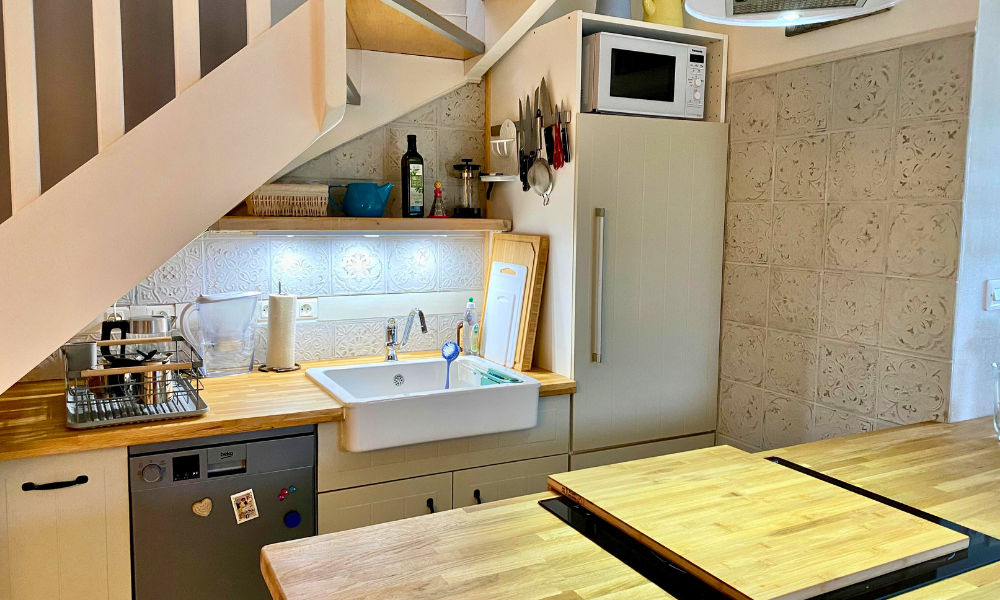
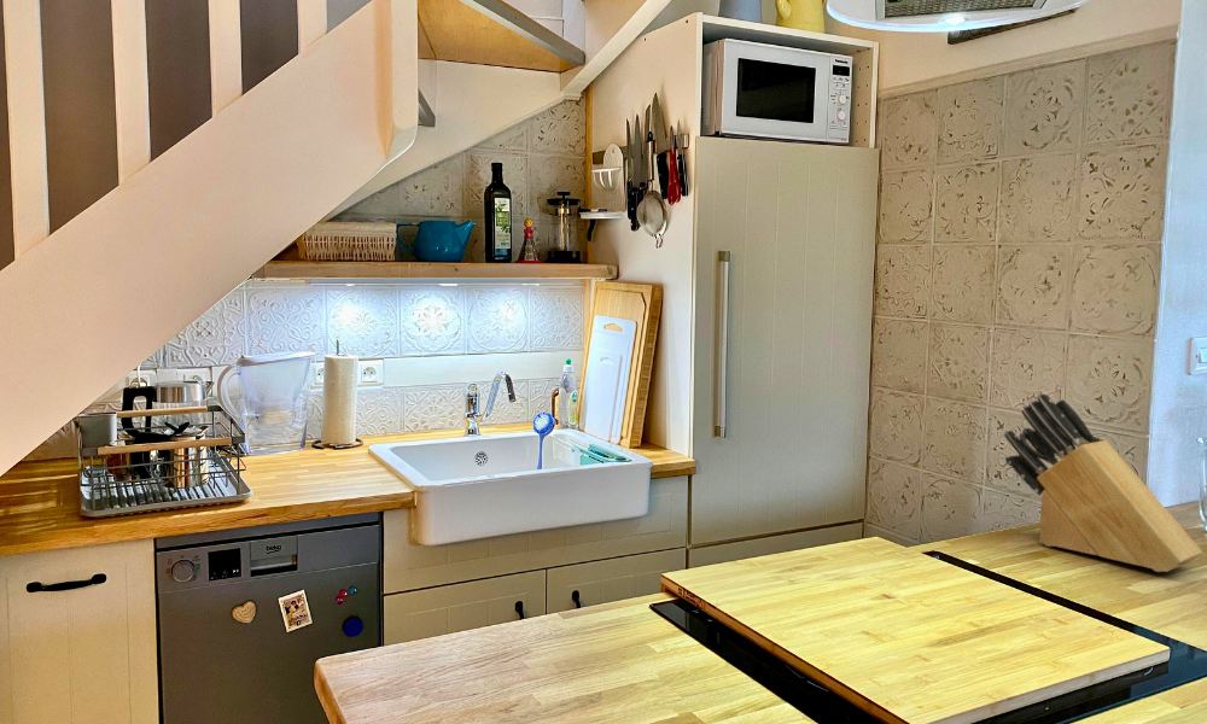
+ knife block [1003,391,1205,573]
